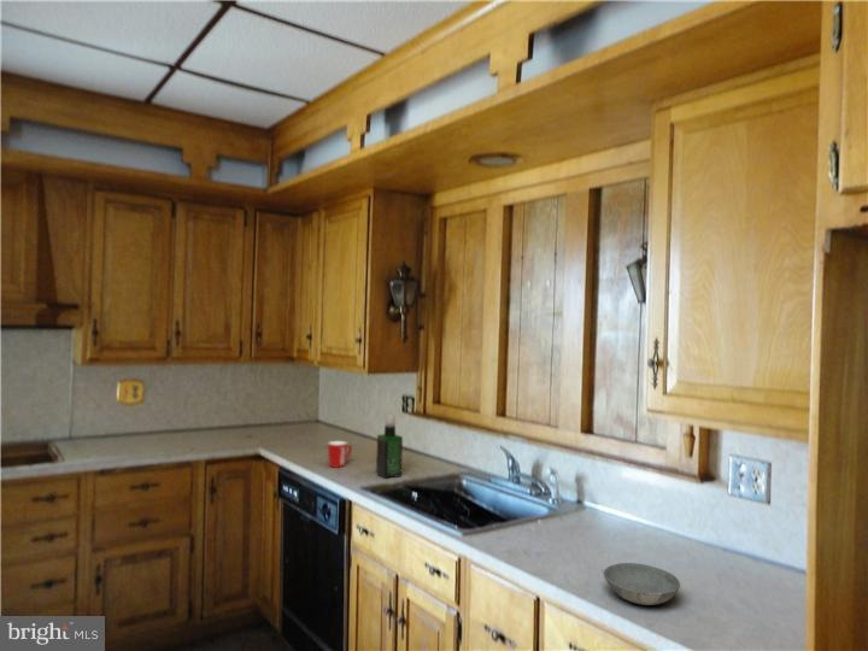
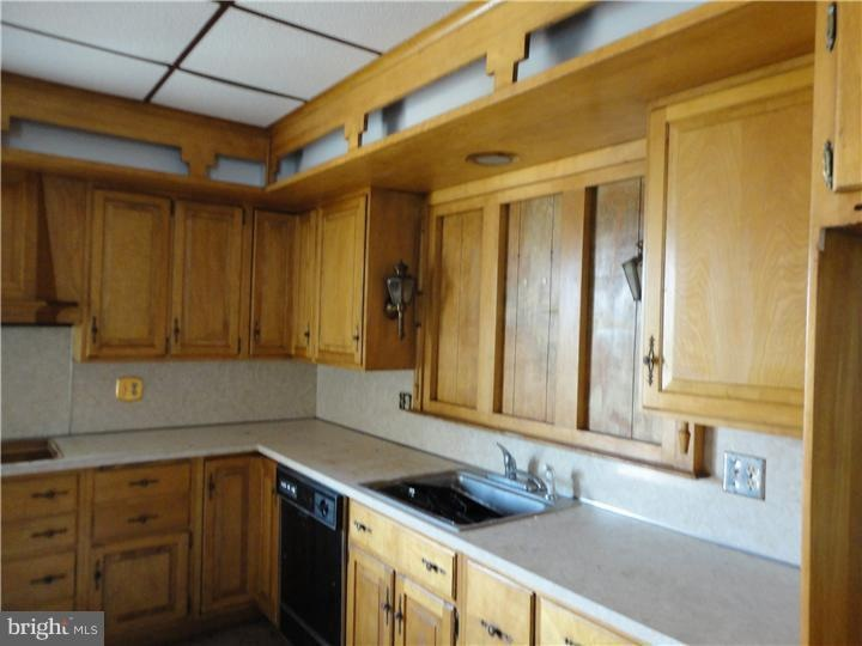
- spray bottle [375,412,404,480]
- bowl [603,562,681,606]
- mug [327,440,353,469]
